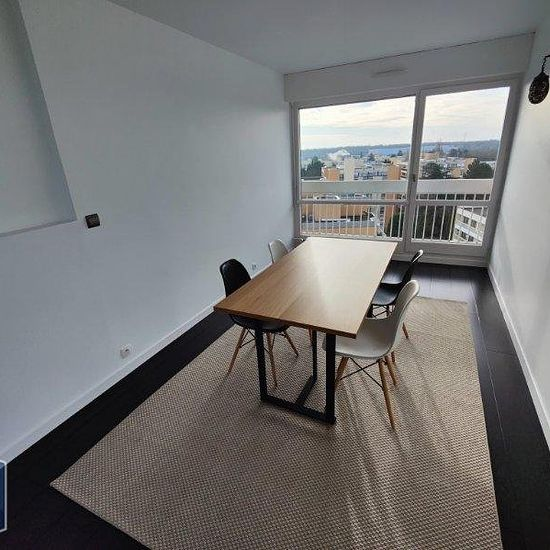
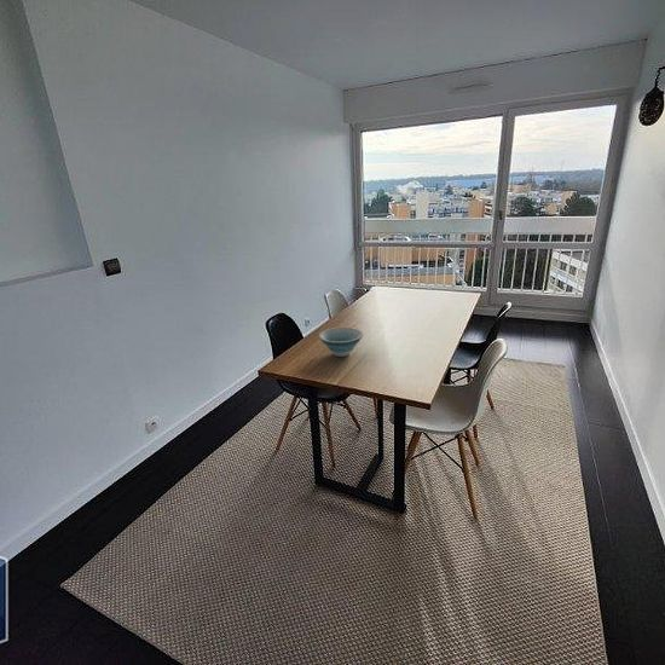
+ bowl [318,326,364,358]
